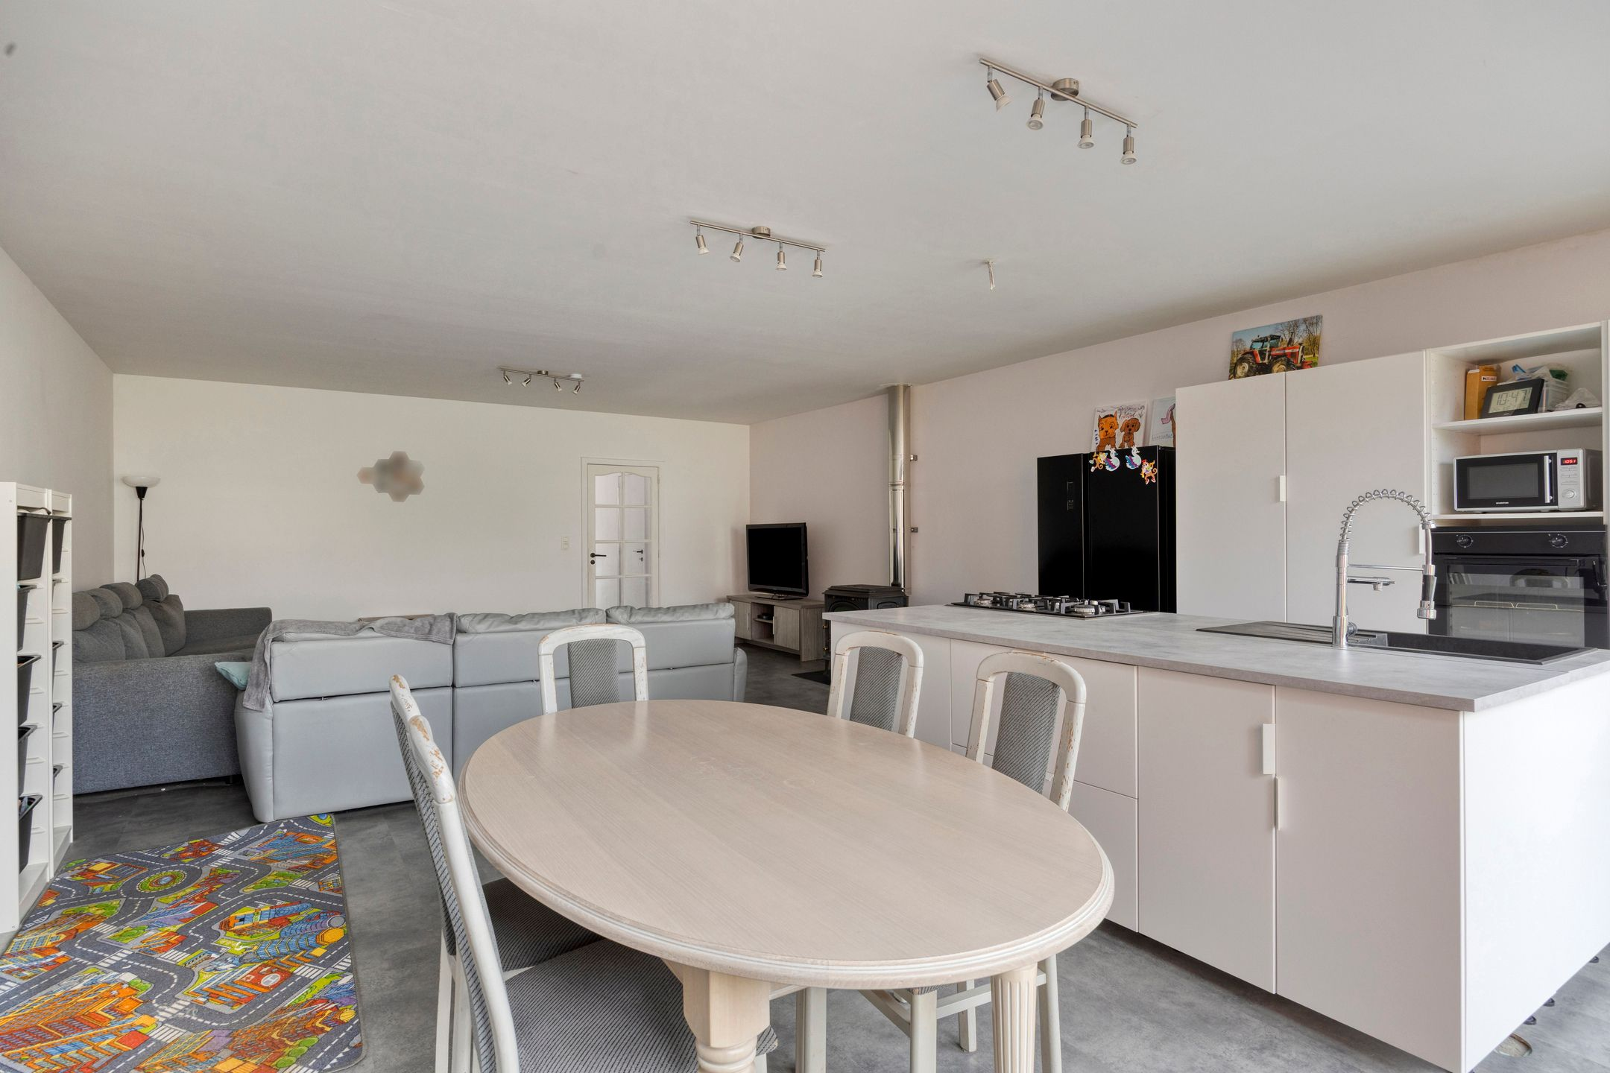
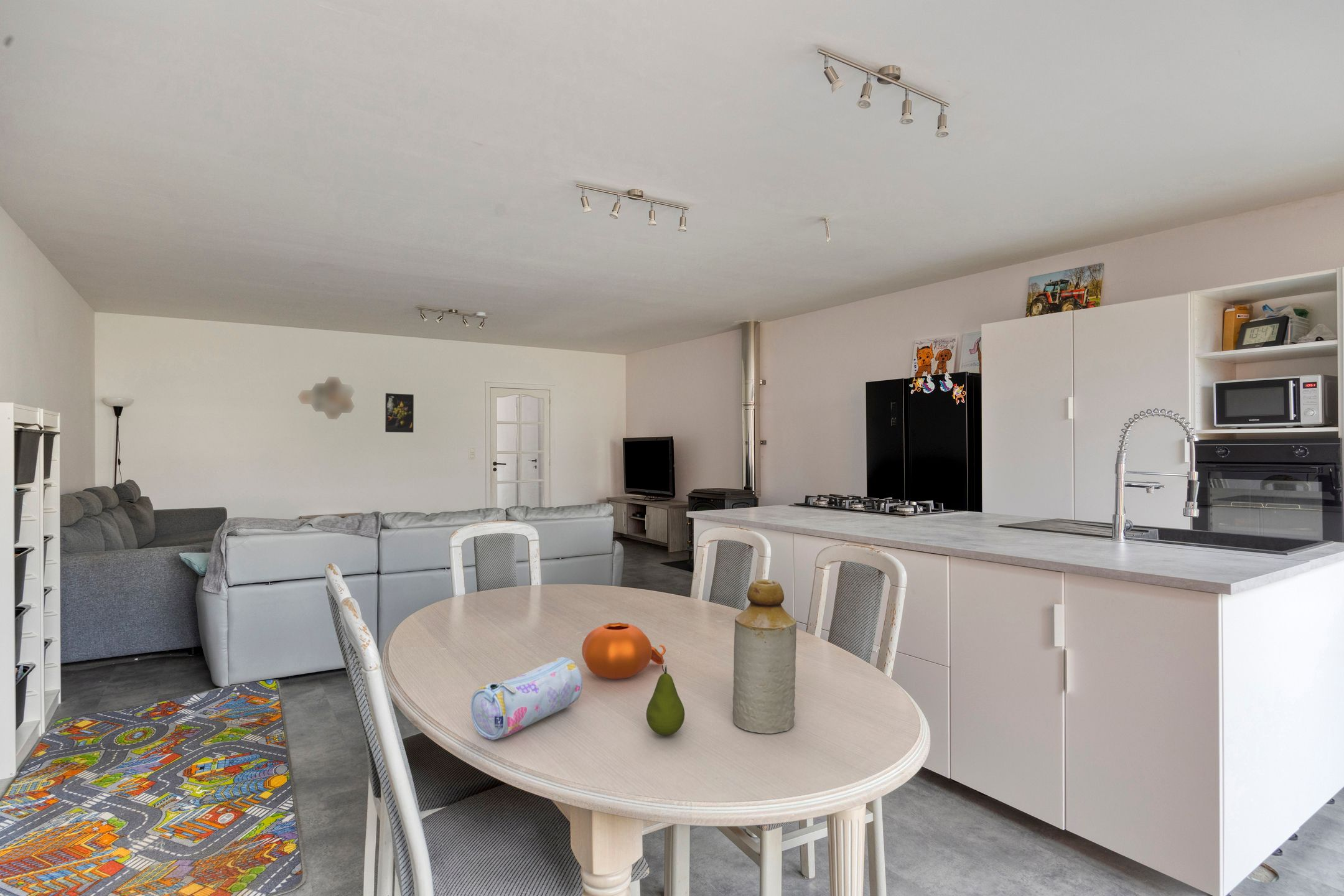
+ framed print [385,393,414,433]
+ fruit [646,665,685,736]
+ pencil case [470,656,583,740]
+ vase [581,622,666,679]
+ bottle [732,579,797,734]
